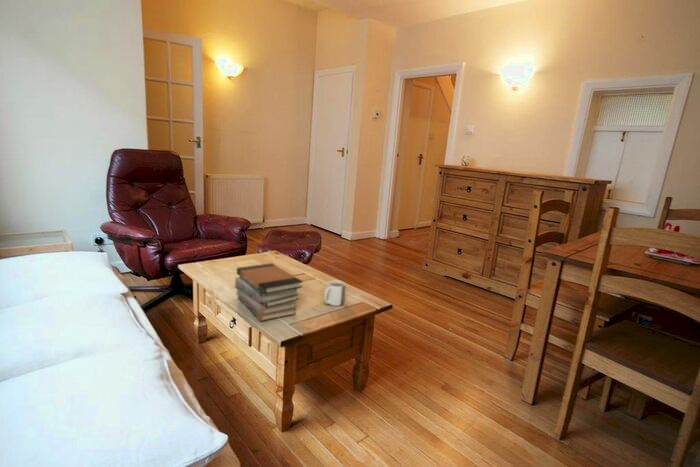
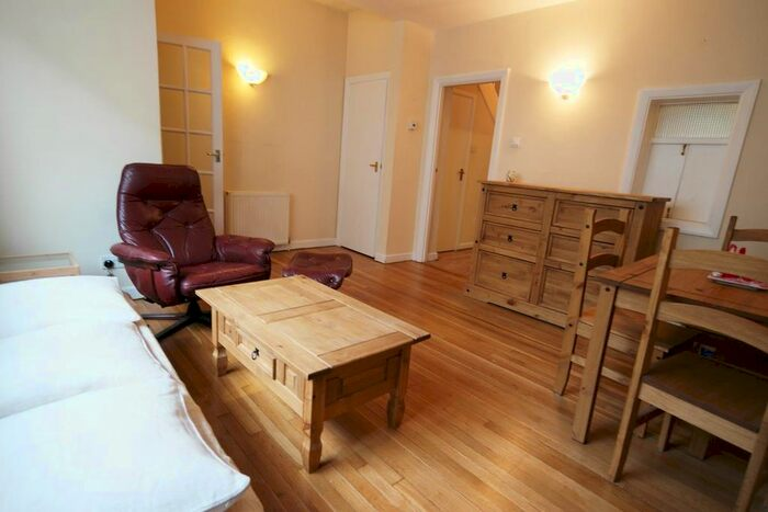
- book stack [234,262,304,322]
- mug [323,279,347,307]
